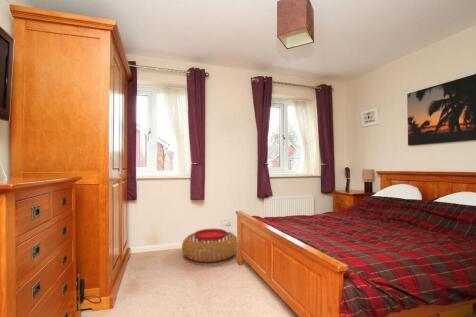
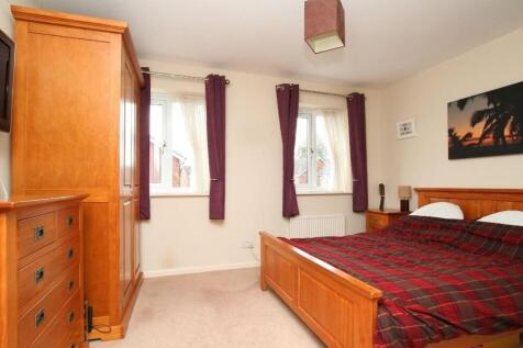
- pouf [181,228,238,263]
